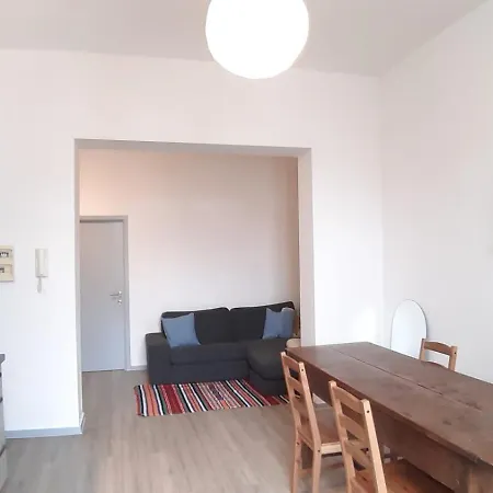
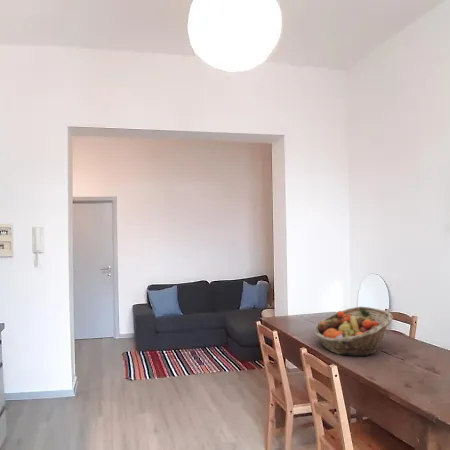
+ fruit basket [313,306,393,357]
